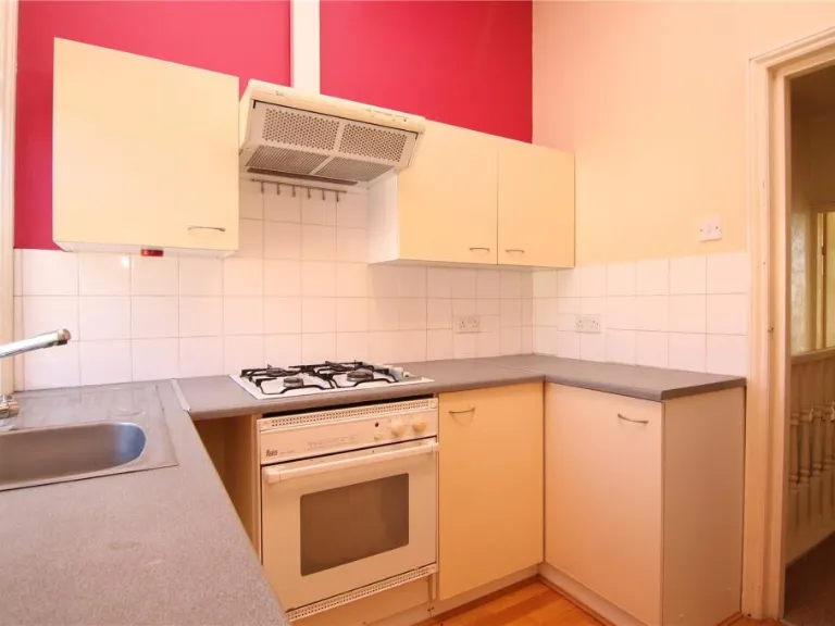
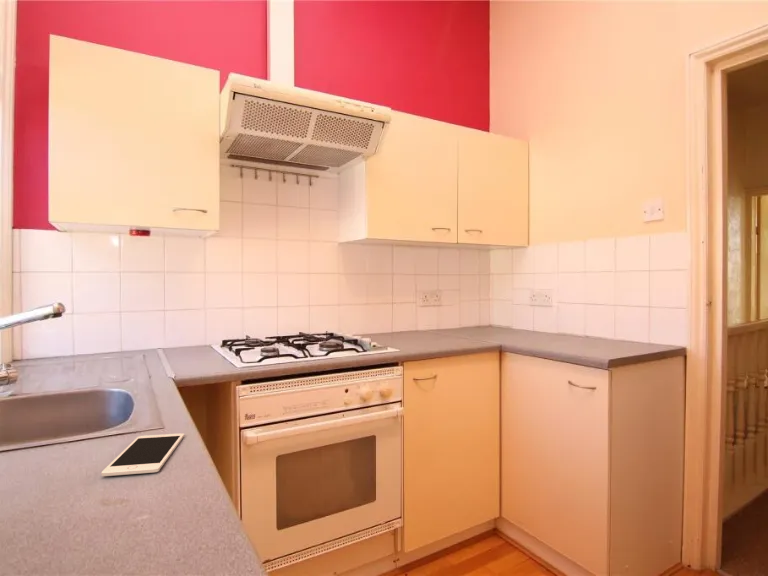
+ cell phone [100,432,185,477]
